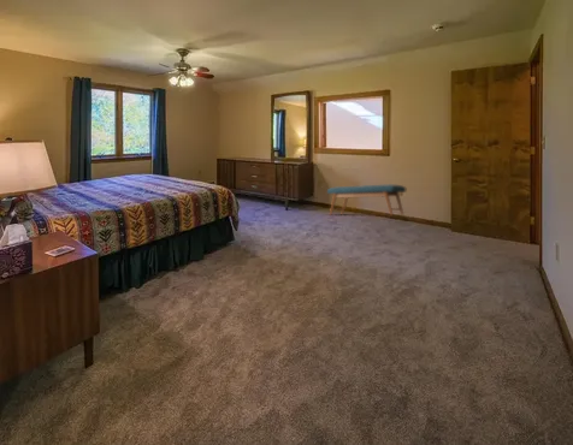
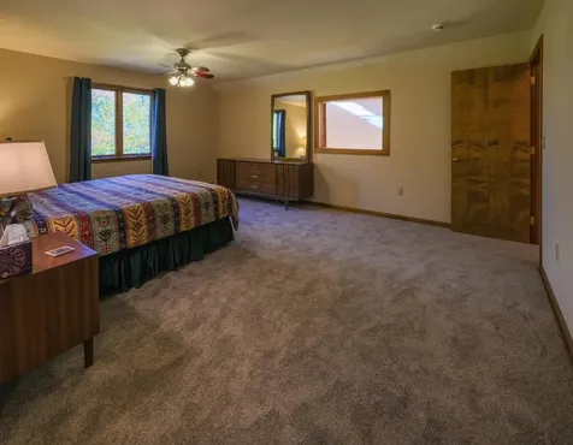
- bench [326,183,407,216]
